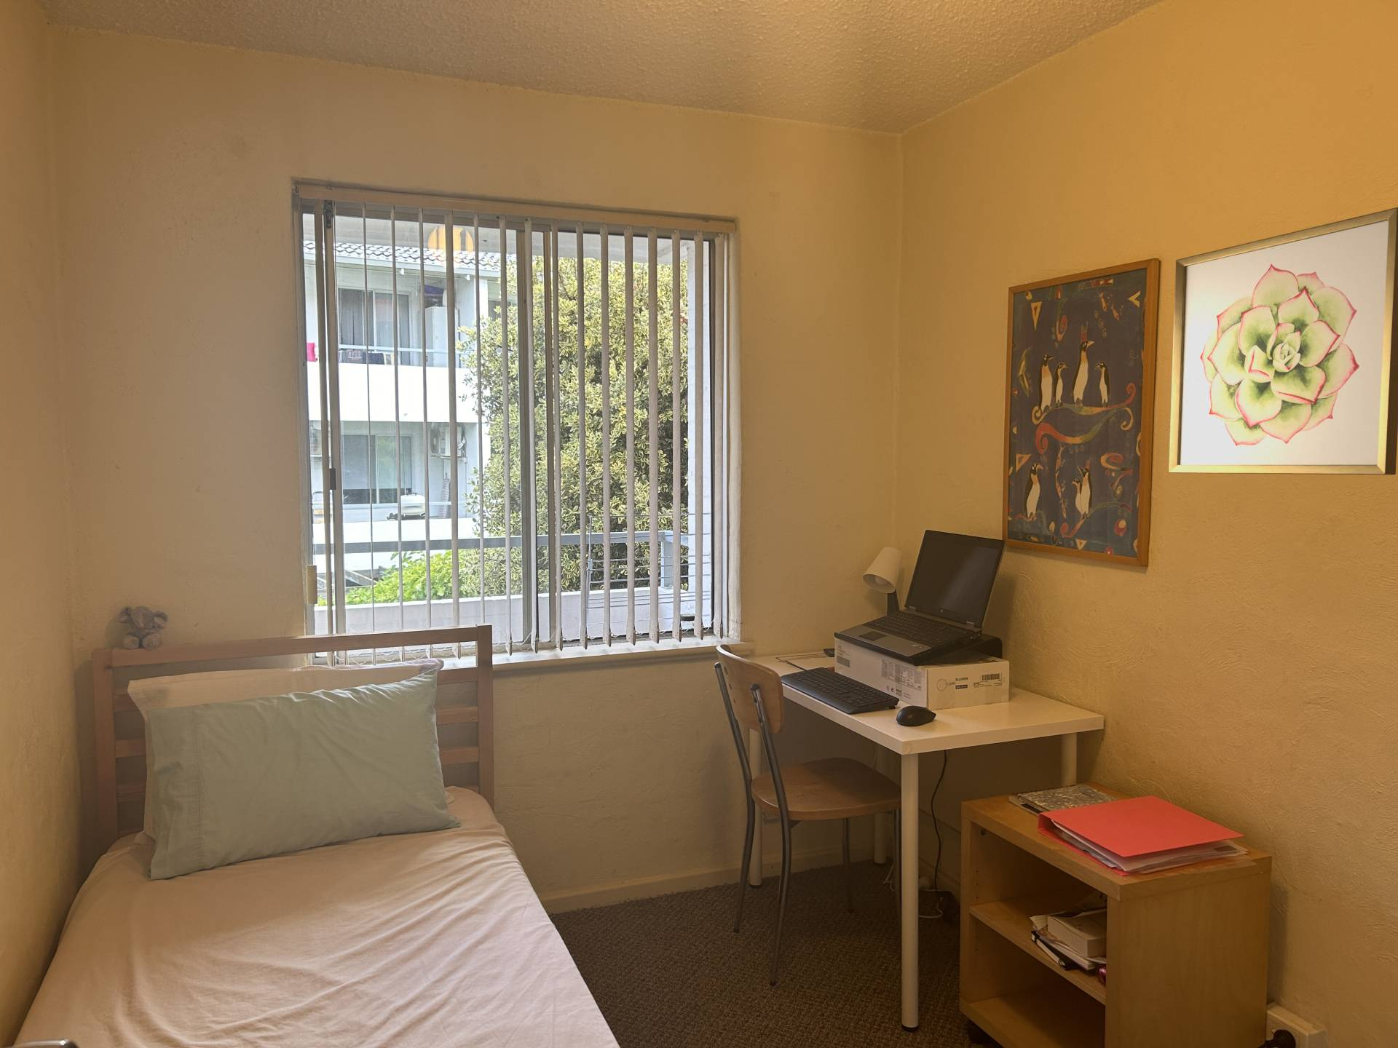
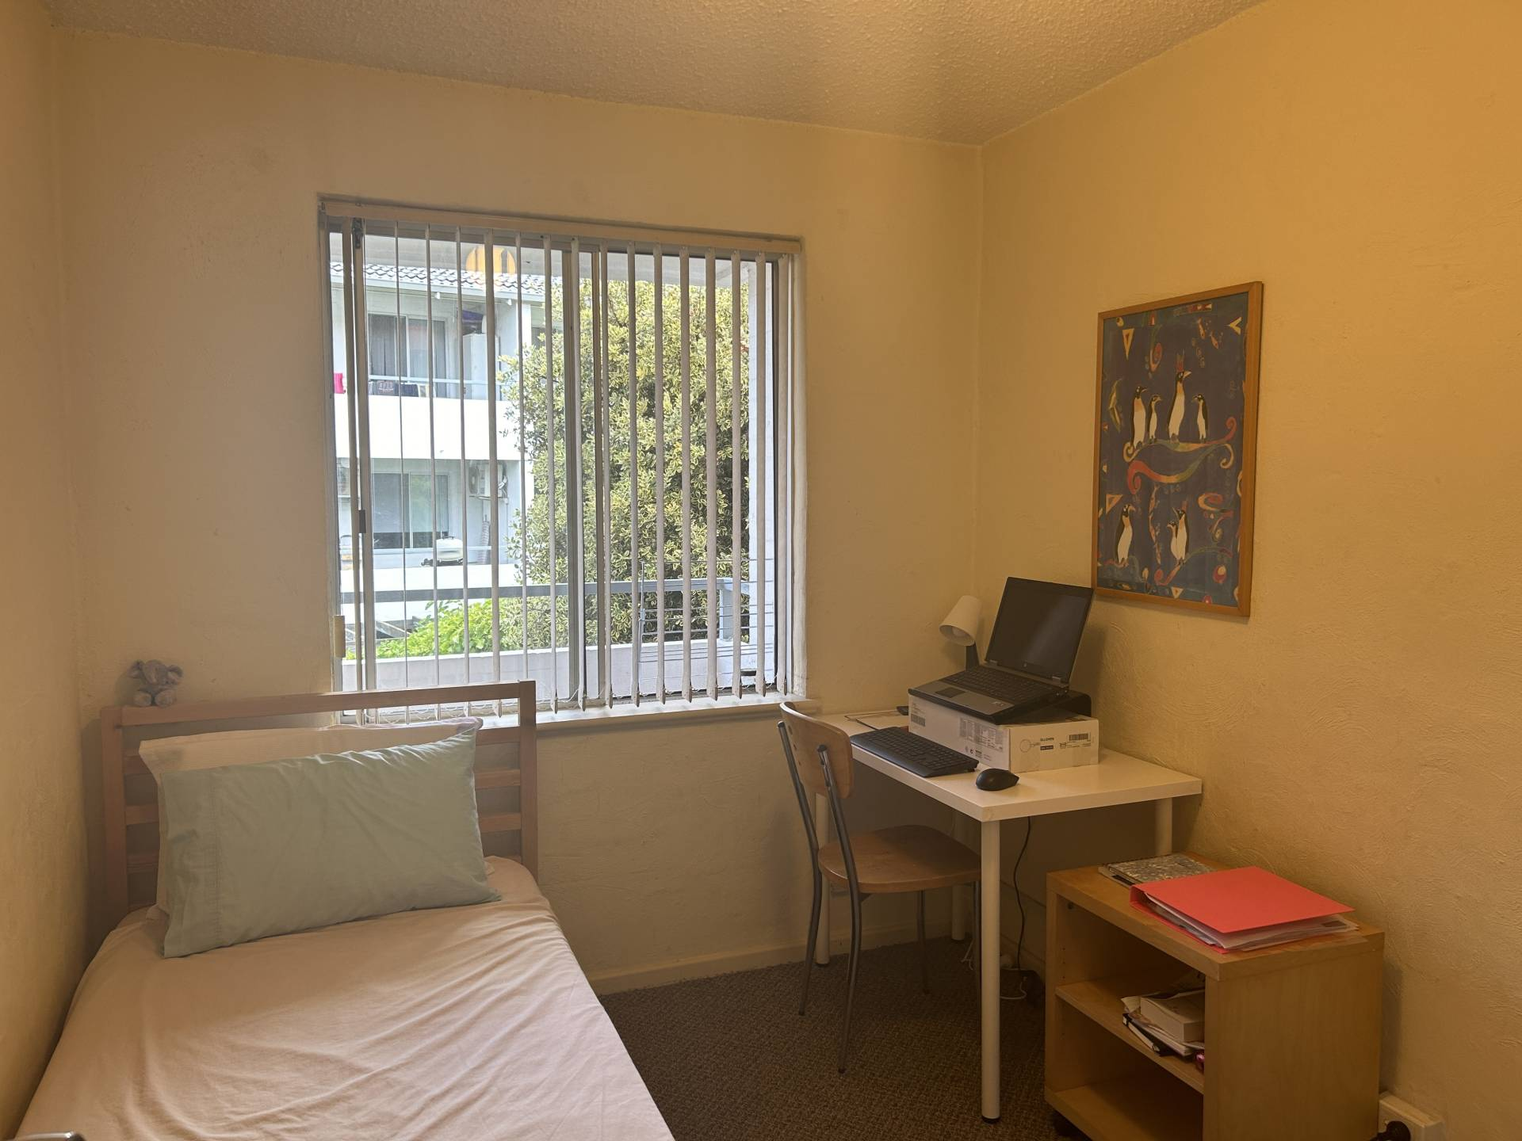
- wall art [1168,207,1398,476]
